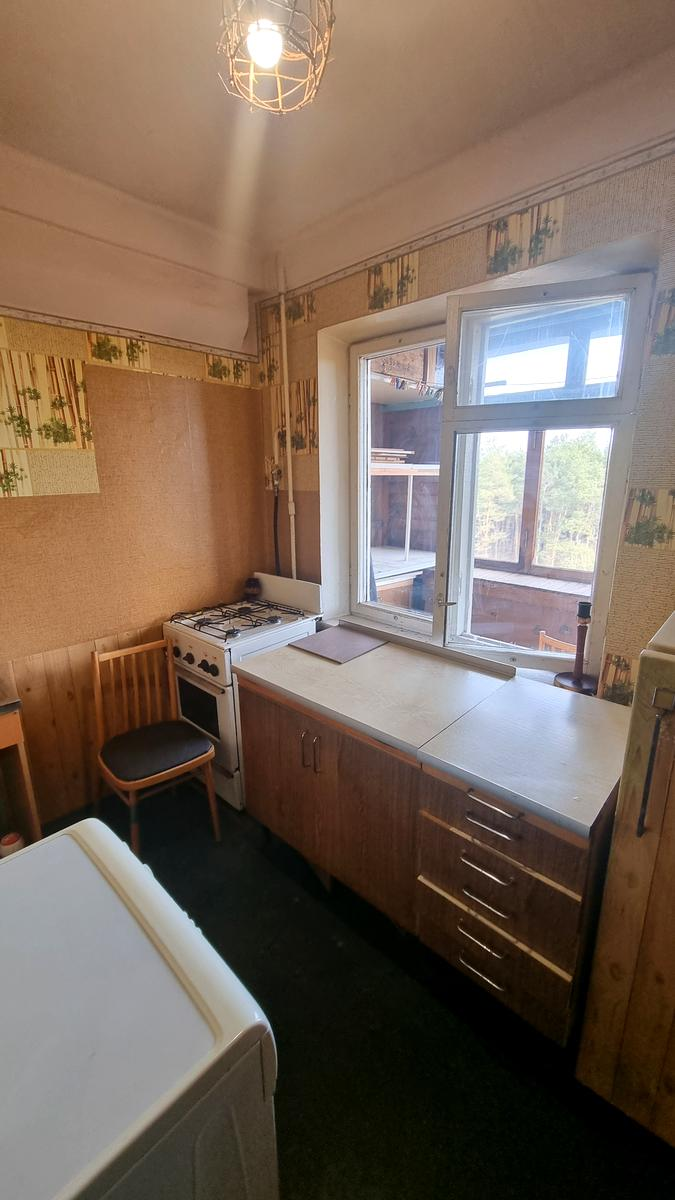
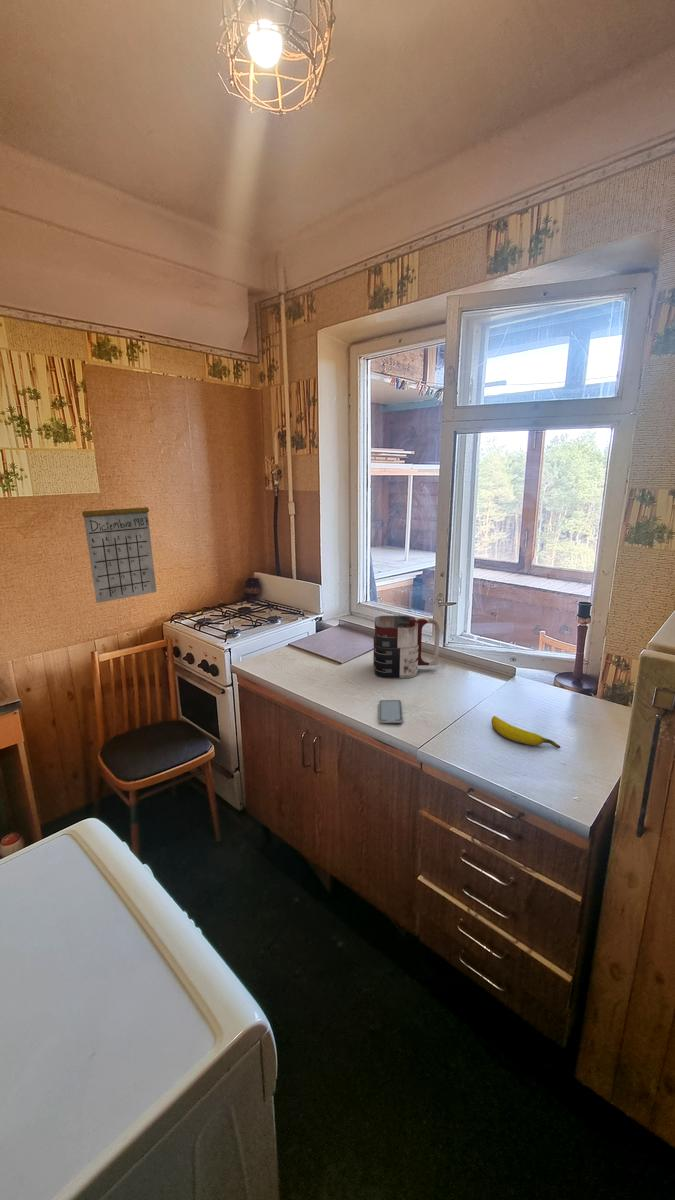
+ banana [490,715,561,749]
+ smartphone [378,699,404,724]
+ calendar [81,486,157,604]
+ mug [372,615,441,679]
